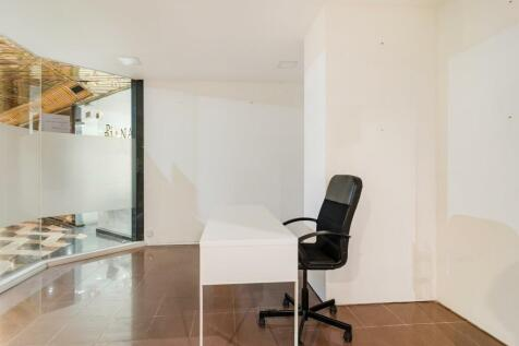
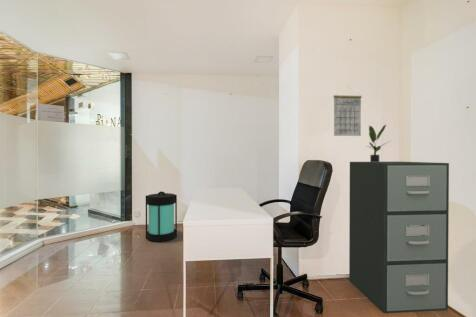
+ calendar [332,86,363,137]
+ lantern [145,190,178,243]
+ filing cabinet [348,161,450,314]
+ potted plant [364,123,393,162]
